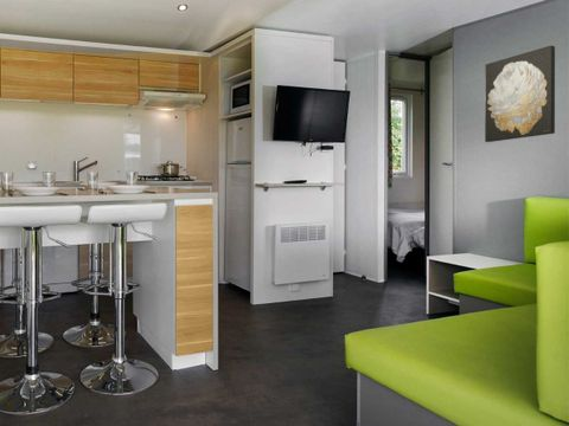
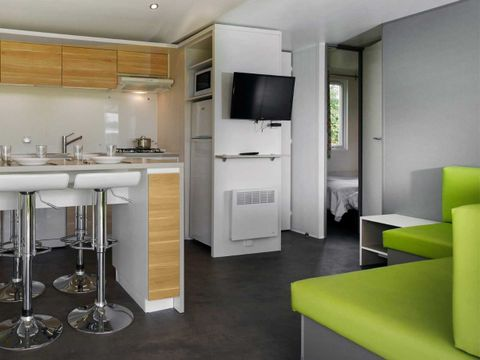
- wall art [484,45,556,143]
